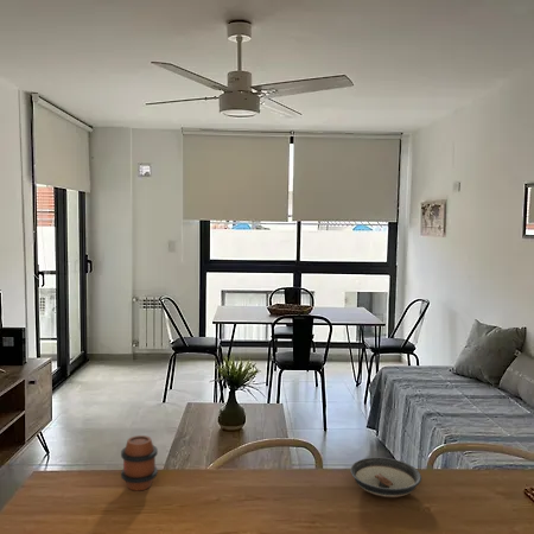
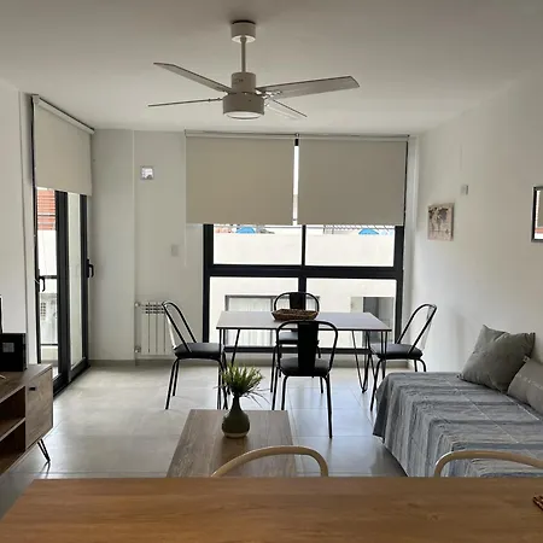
- saucer [349,457,422,498]
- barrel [120,434,159,491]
